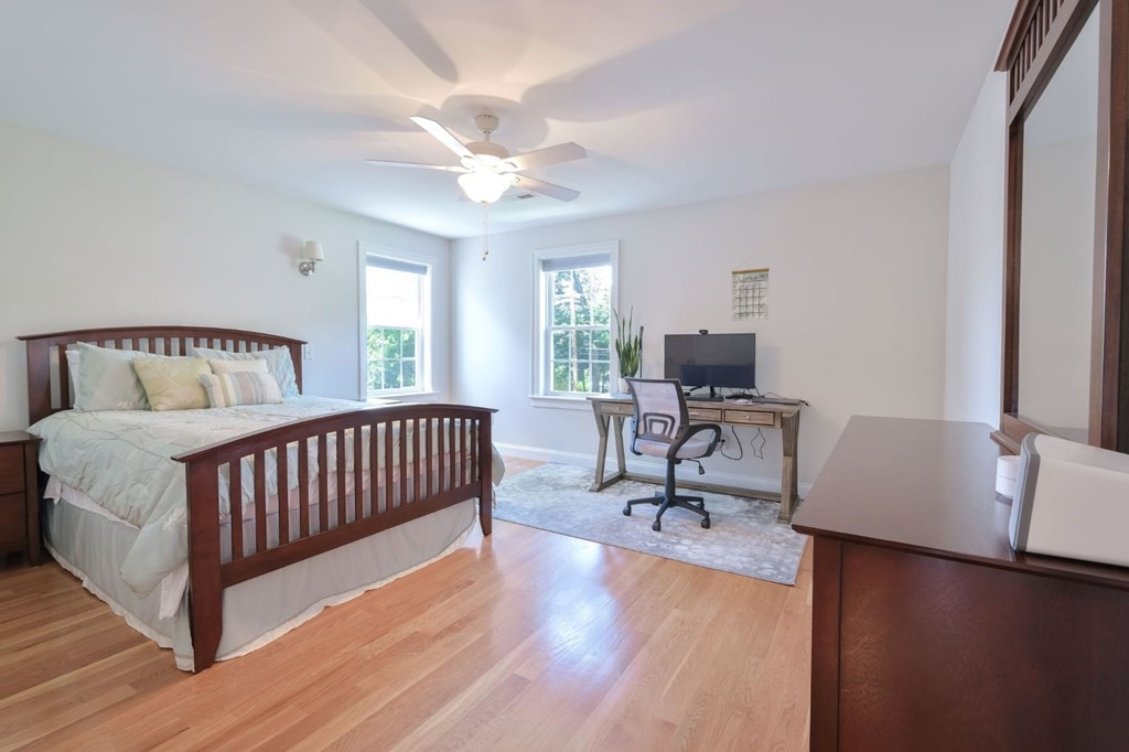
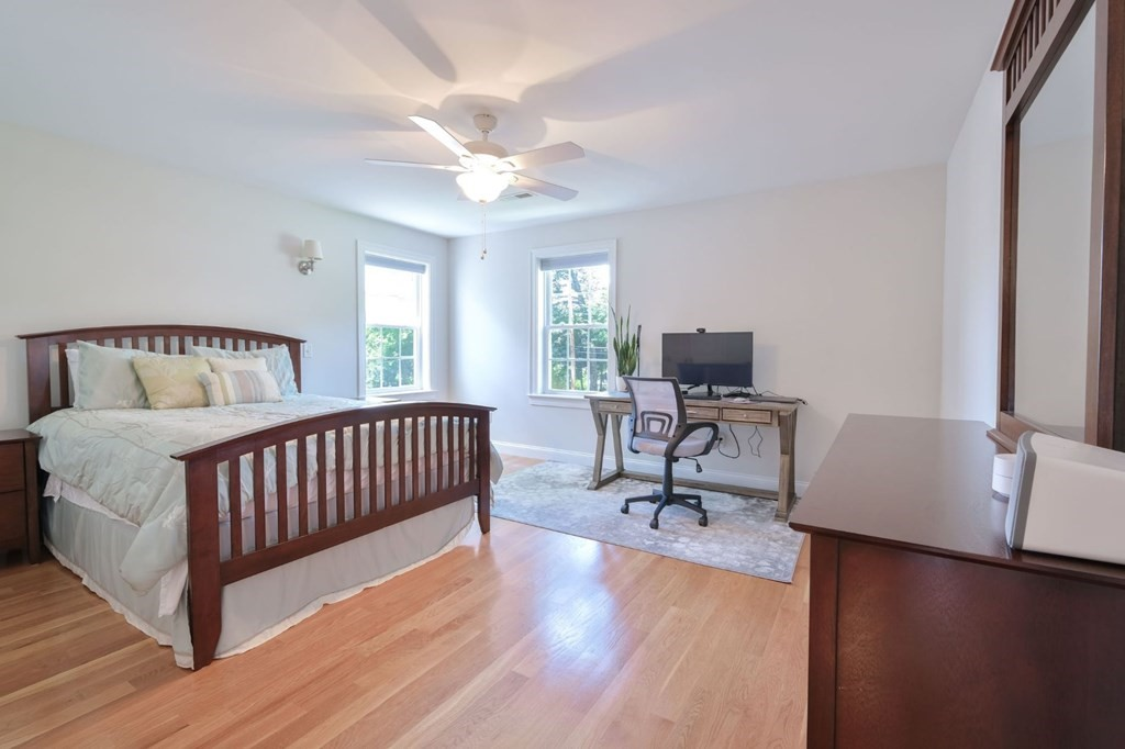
- calendar [731,258,771,322]
